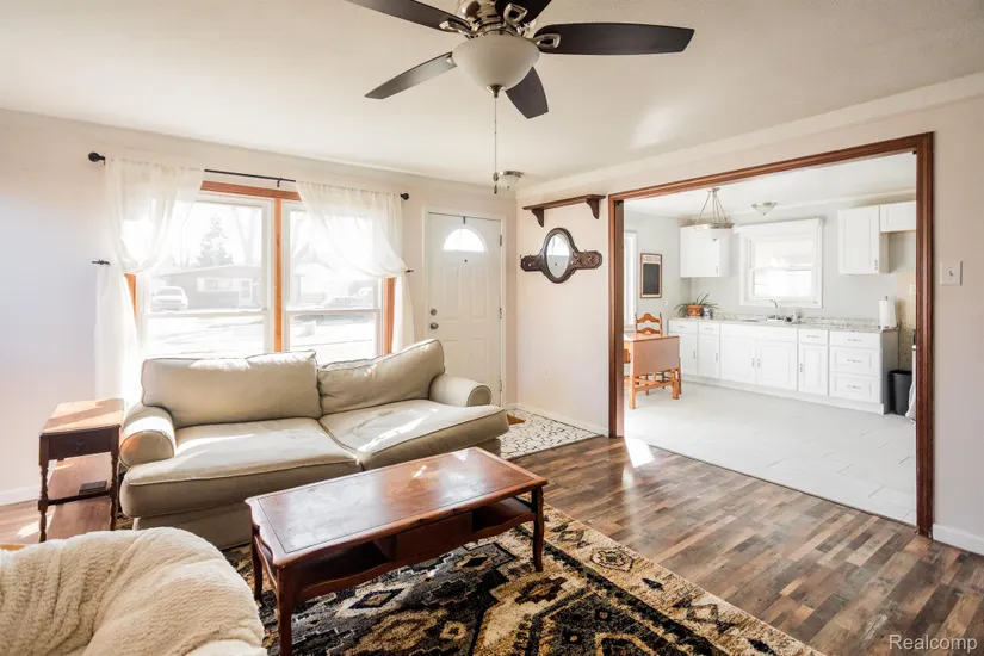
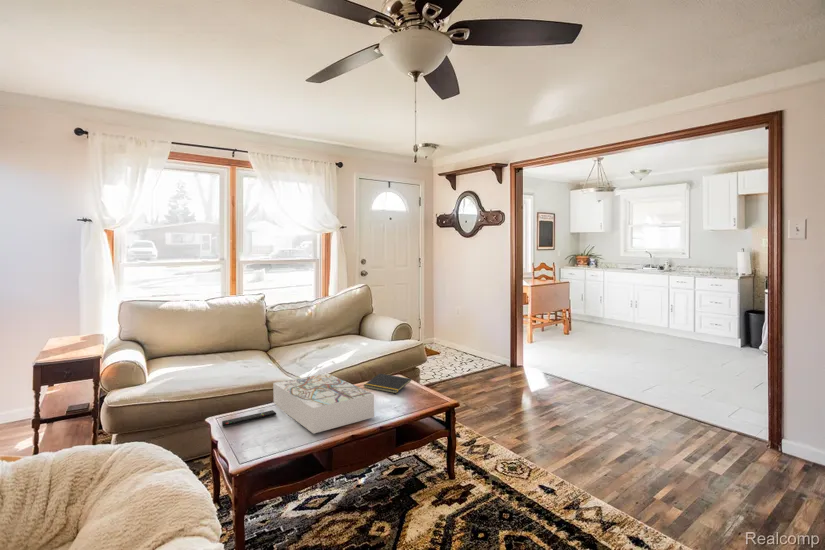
+ notepad [363,373,412,394]
+ remote control [221,409,277,428]
+ board game [272,372,375,435]
